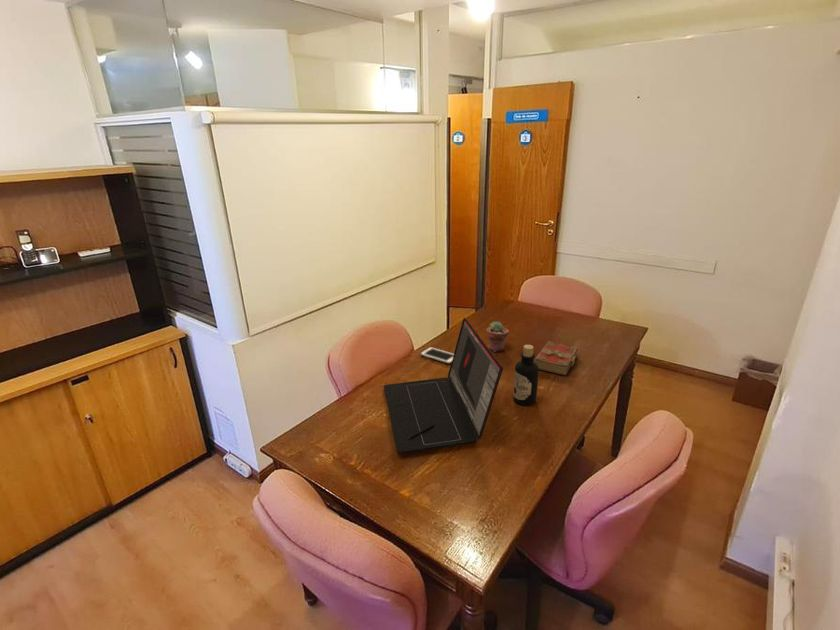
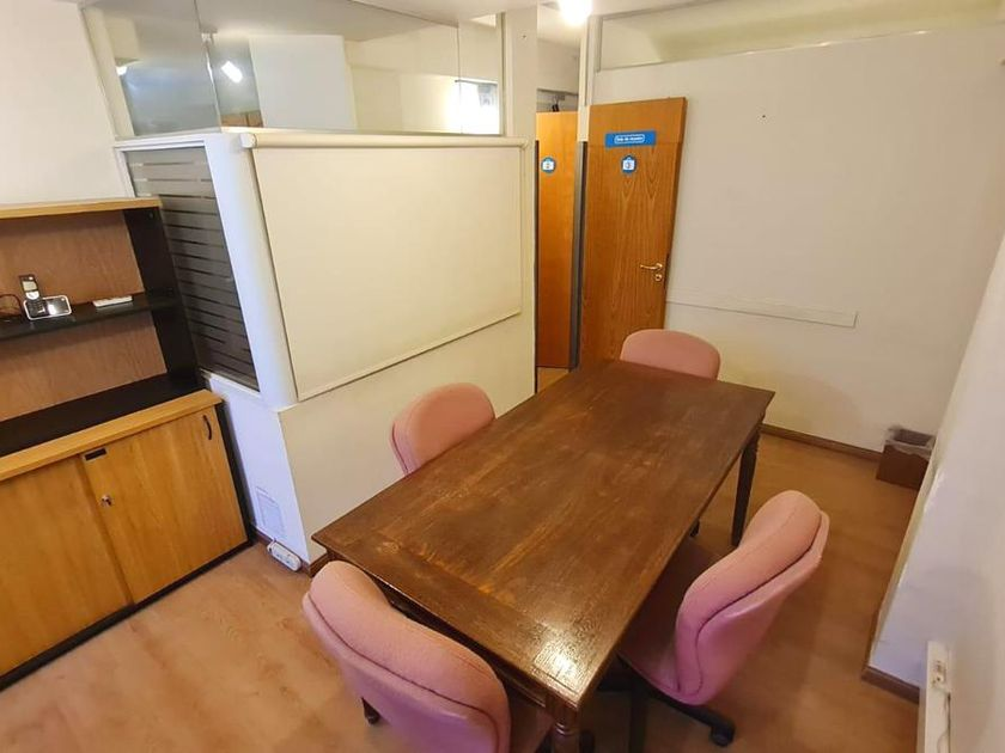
- bottle [512,344,540,406]
- laptop [383,317,504,455]
- book [534,340,579,376]
- potted succulent [485,321,509,353]
- cell phone [419,346,454,365]
